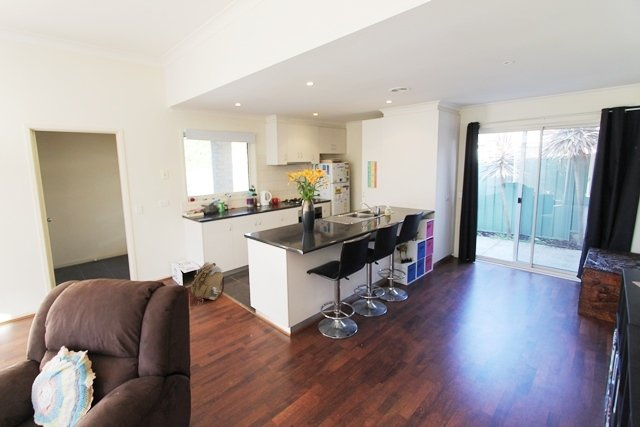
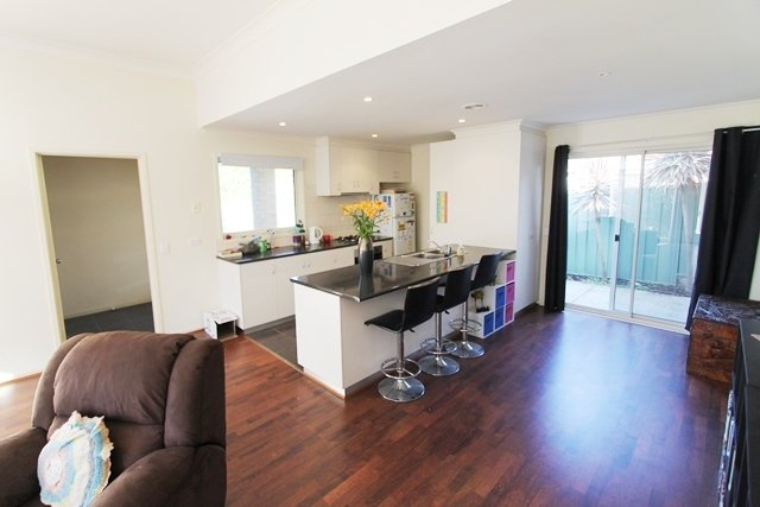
- backpack [190,261,225,306]
